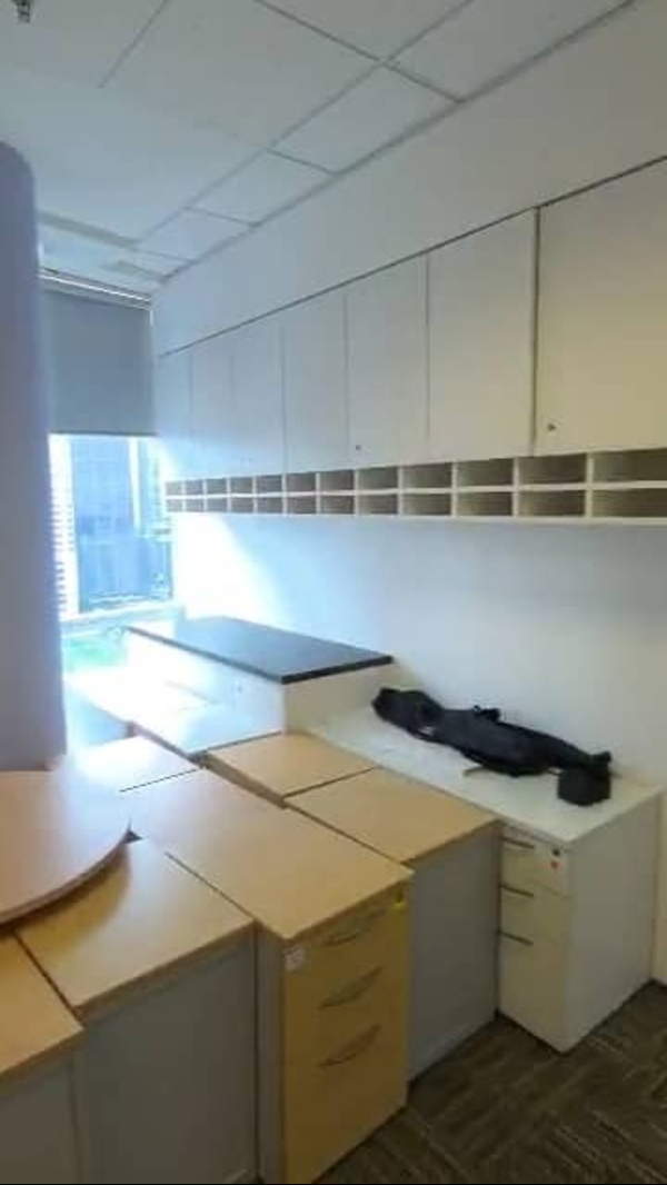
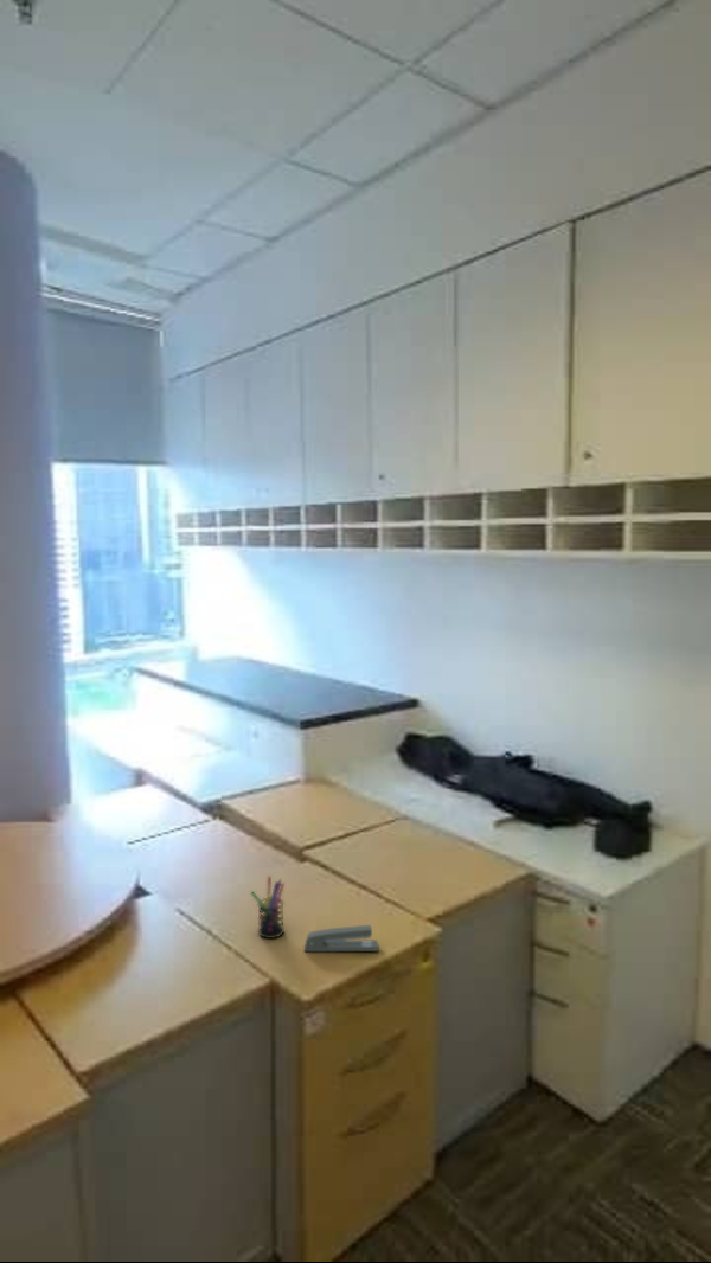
+ pen holder [249,876,286,940]
+ stapler [303,924,380,953]
